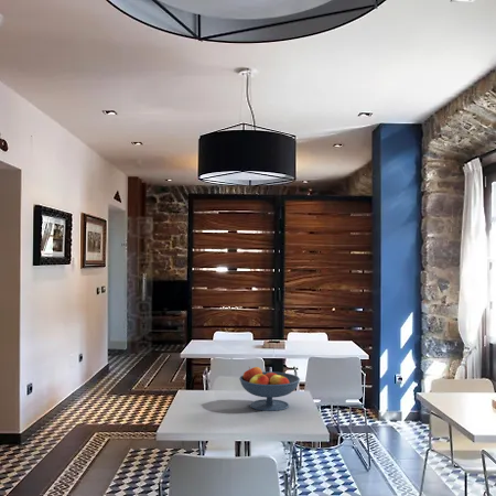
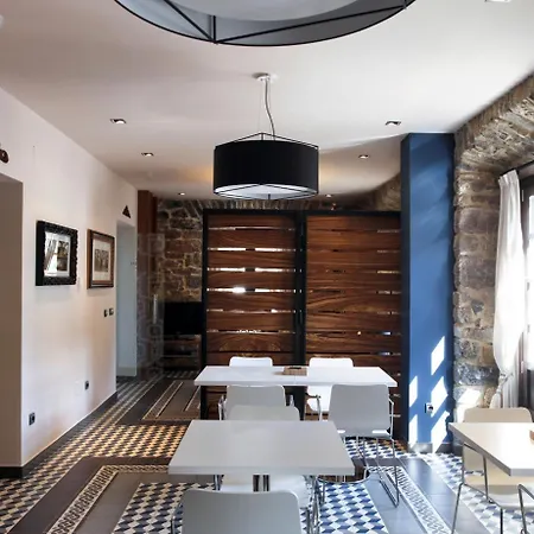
- fruit bowl [238,366,301,412]
